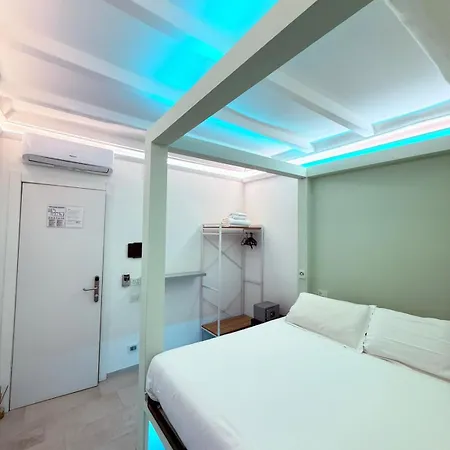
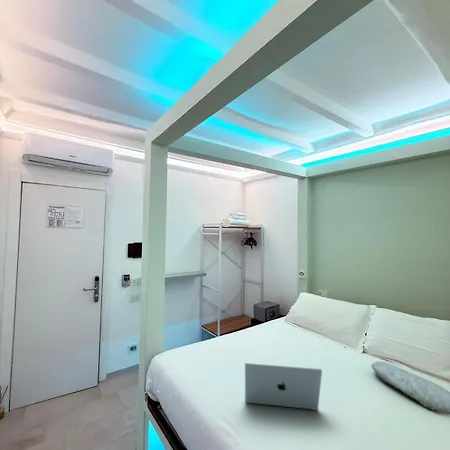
+ cushion [371,360,450,415]
+ laptop [244,362,323,411]
